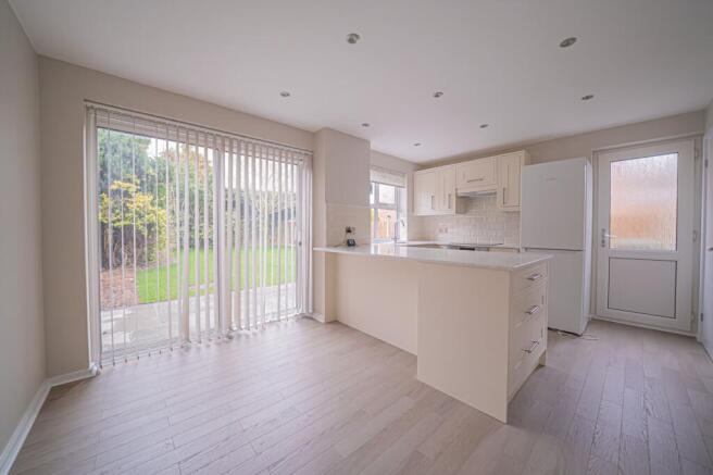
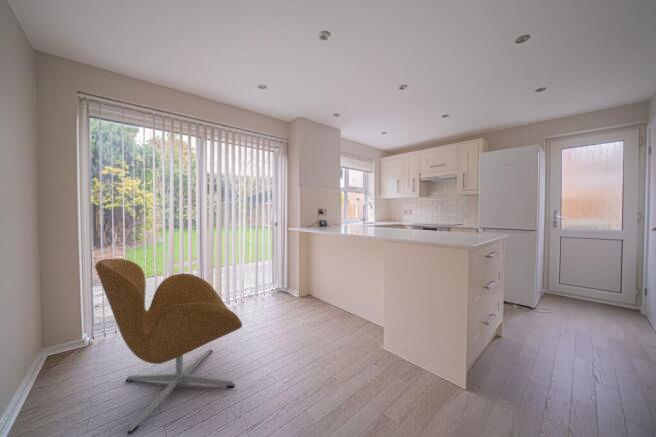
+ armchair [94,258,243,435]
